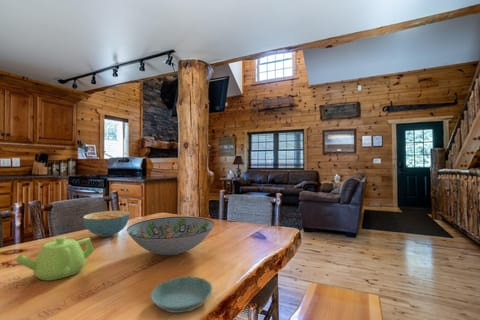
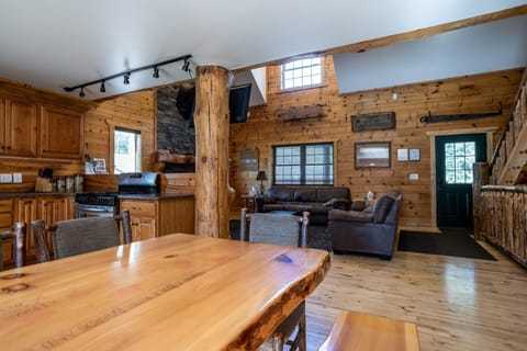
- decorative bowl [126,216,215,256]
- teapot [14,236,95,281]
- saucer [150,275,214,314]
- cereal bowl [82,210,131,238]
